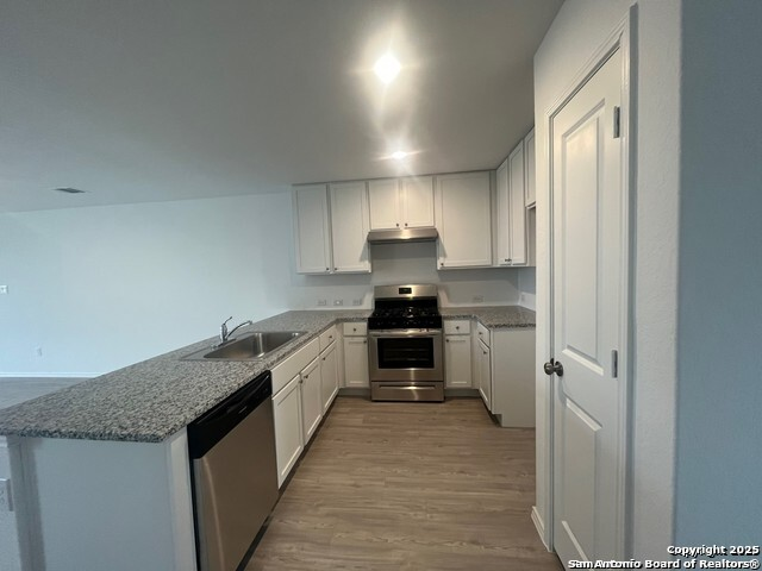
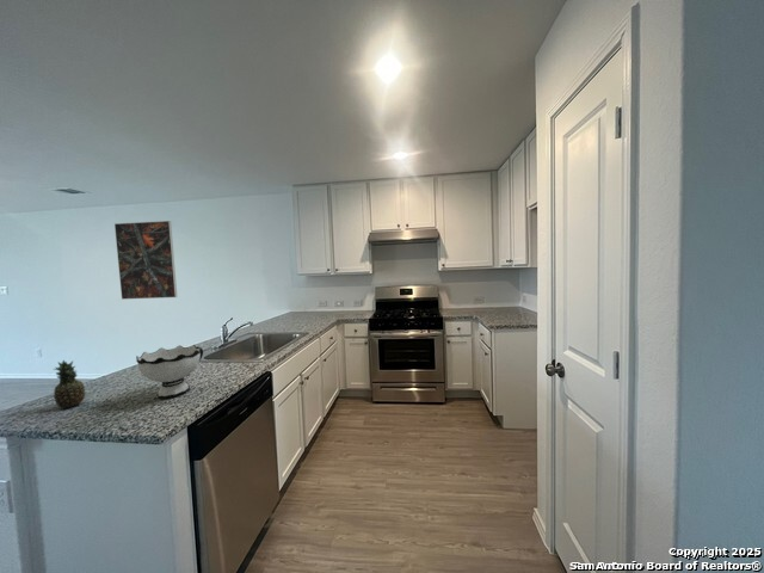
+ fruit [53,359,87,411]
+ bowl [135,344,204,400]
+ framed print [113,220,178,301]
